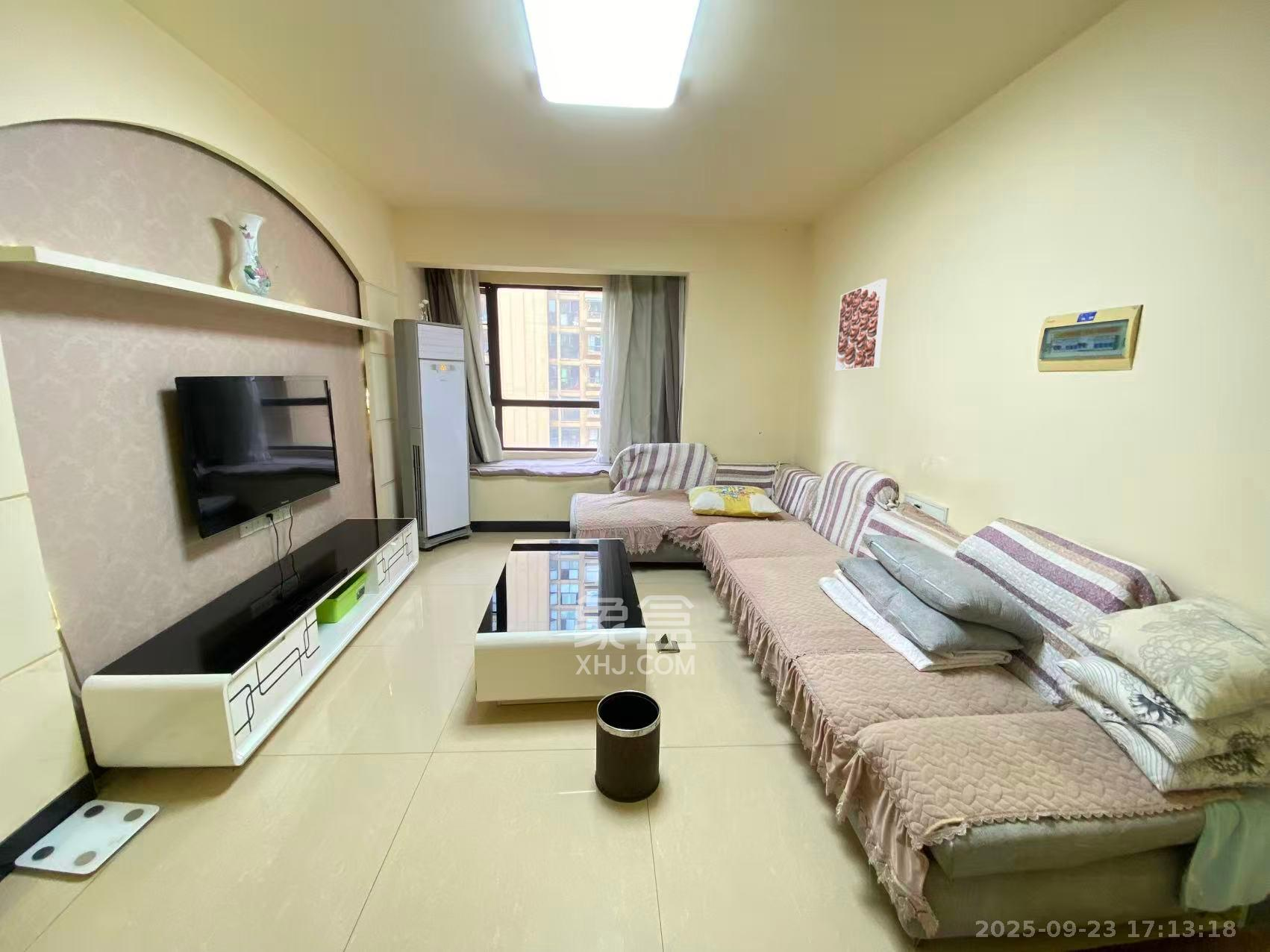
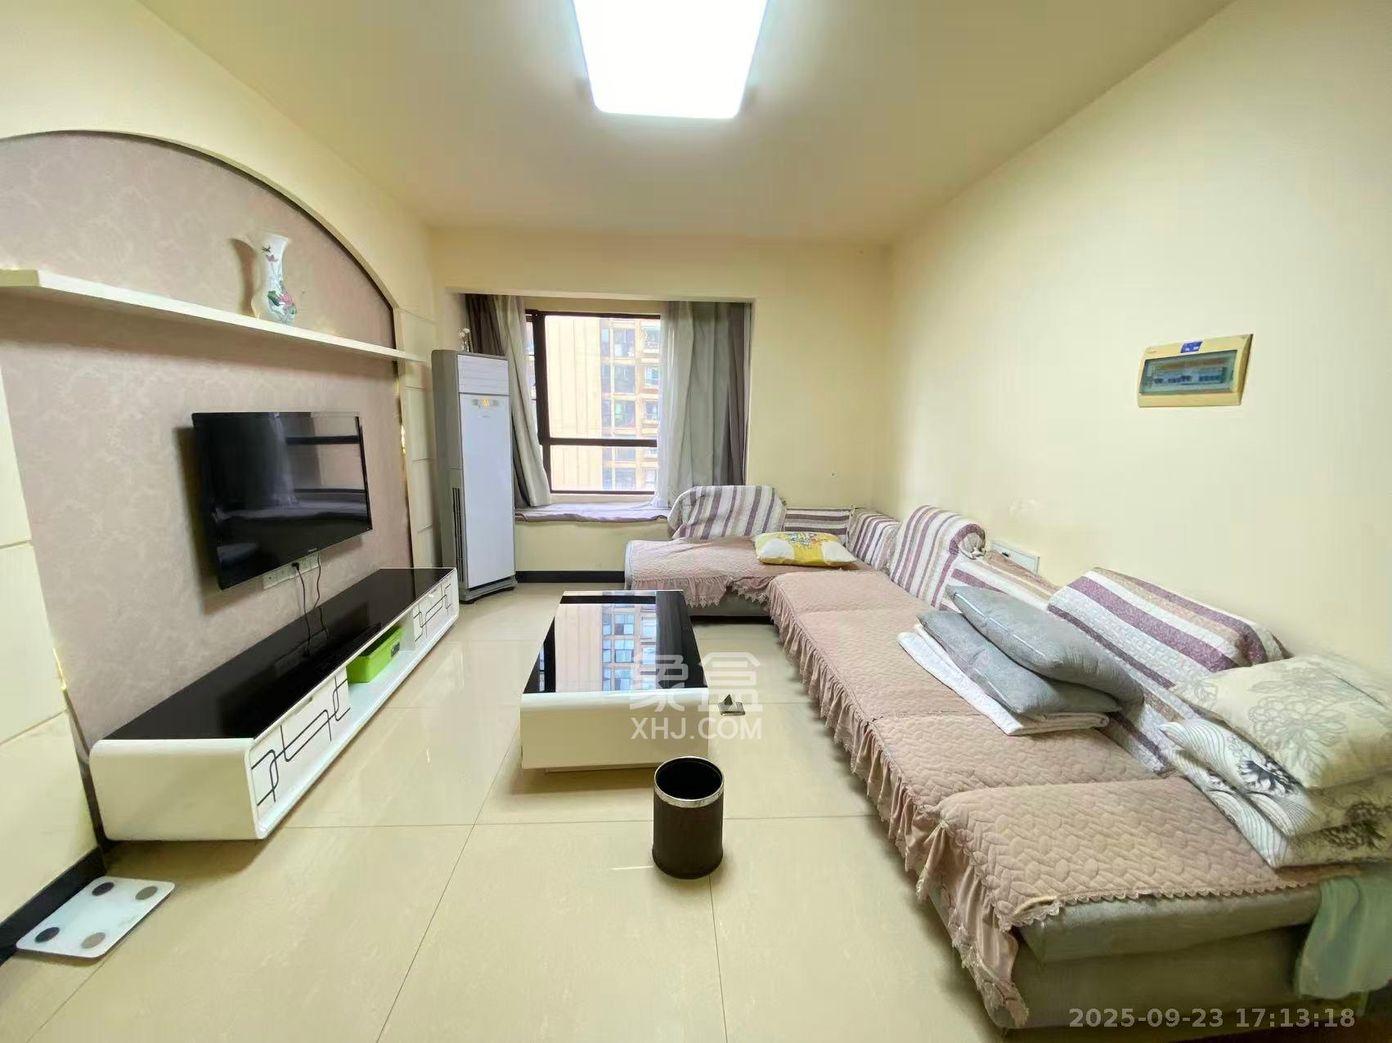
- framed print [835,278,888,372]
